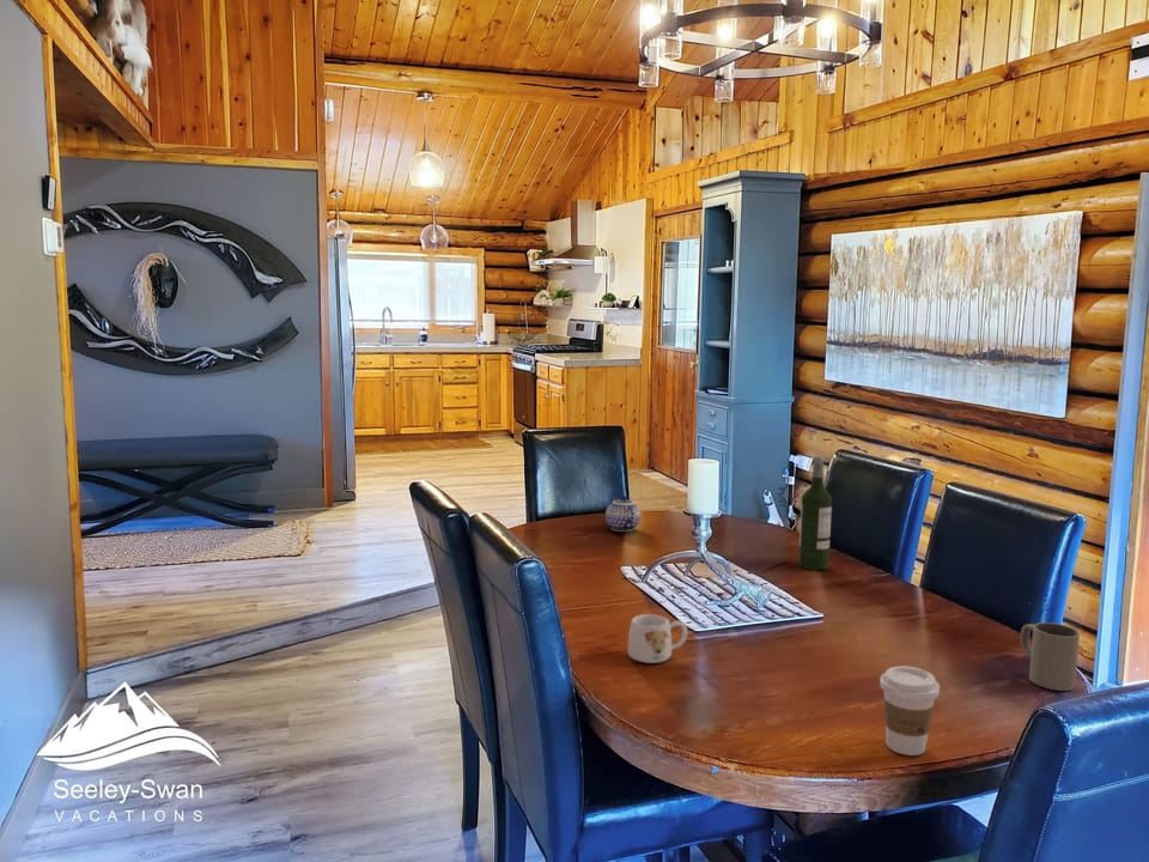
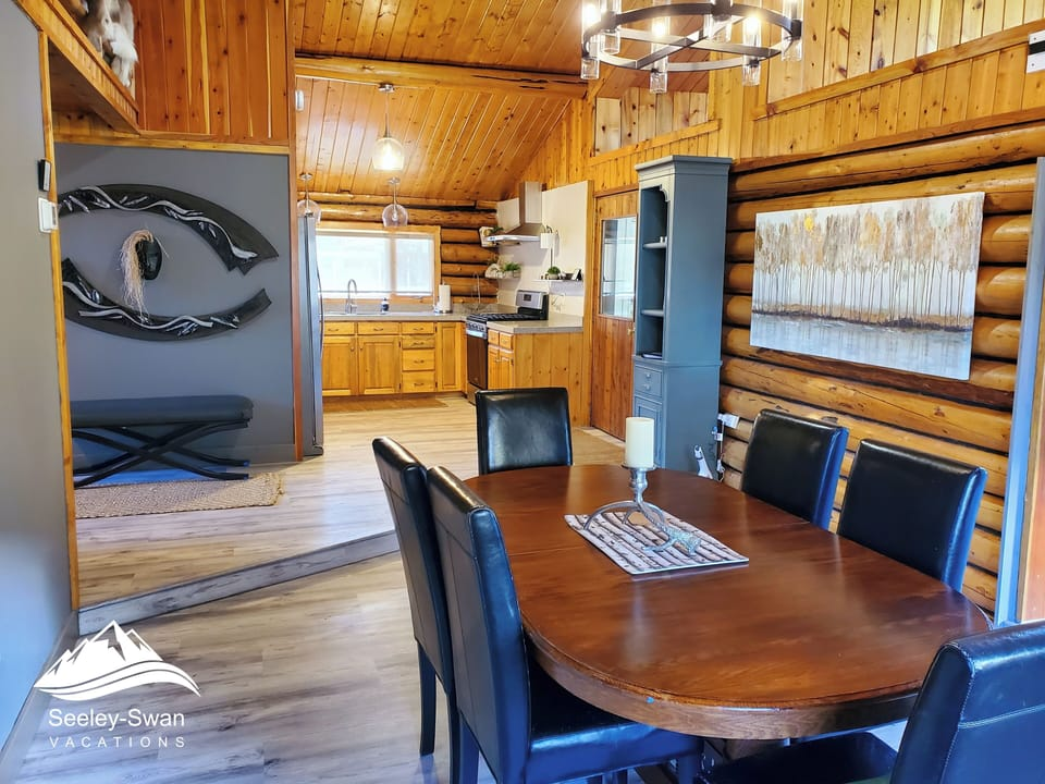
- coffee cup [879,664,941,757]
- teapot [604,494,642,533]
- wine bottle [797,455,833,571]
- mug [627,613,688,664]
- mug [1019,621,1081,692]
